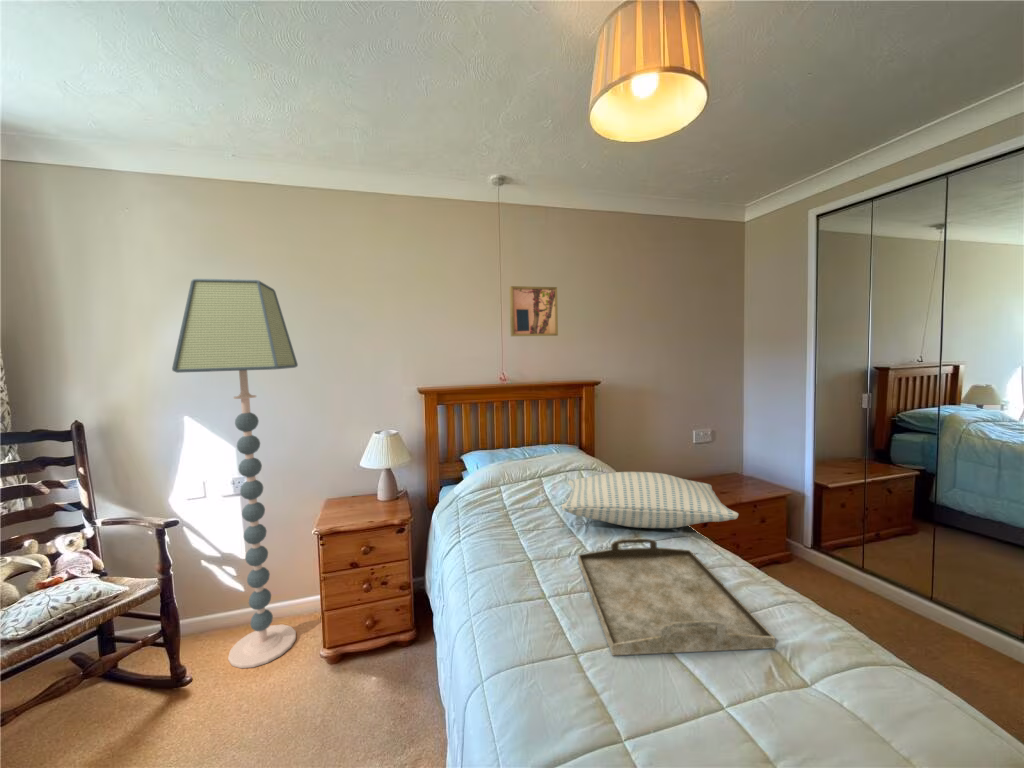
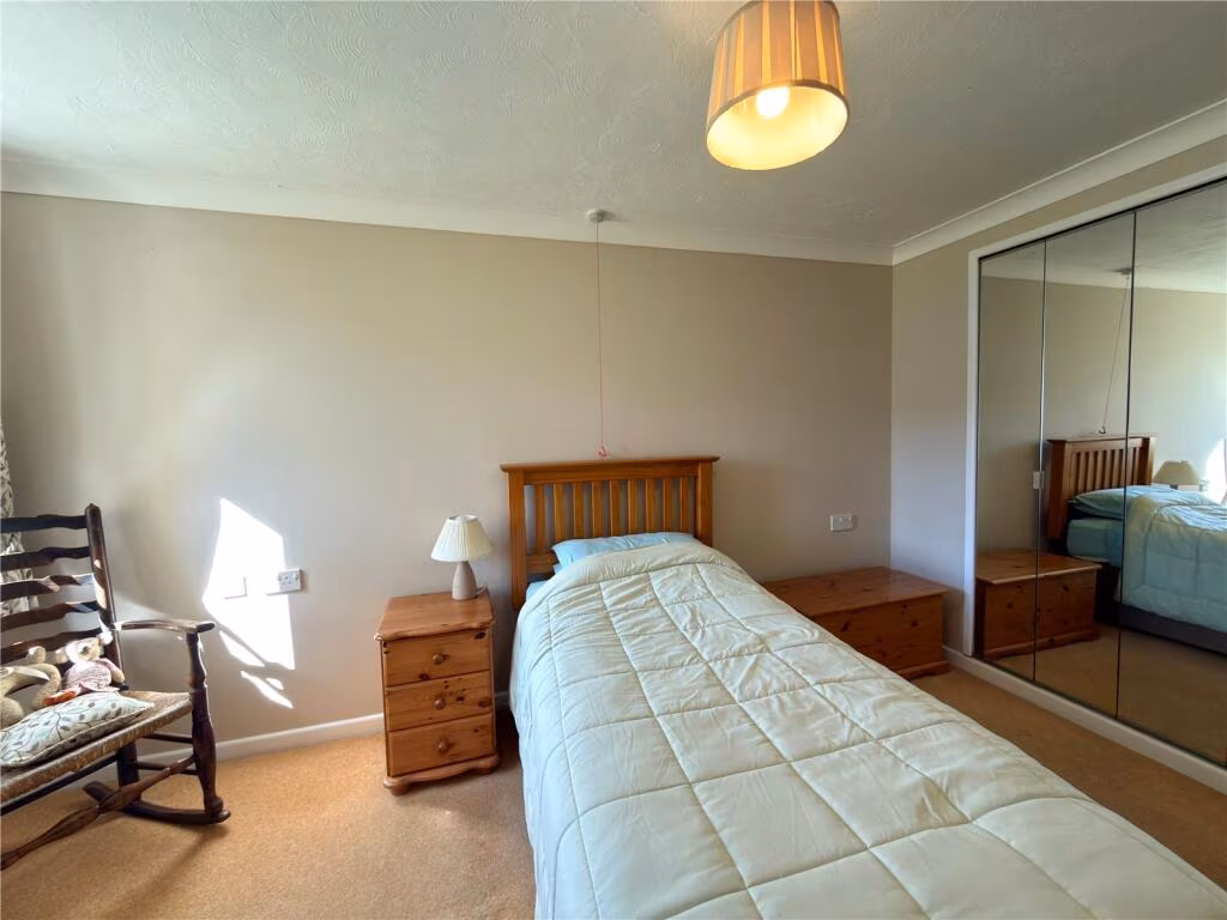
- floor lamp [171,278,299,669]
- wall art [508,285,559,337]
- pillow [560,471,740,529]
- serving tray [577,538,776,657]
